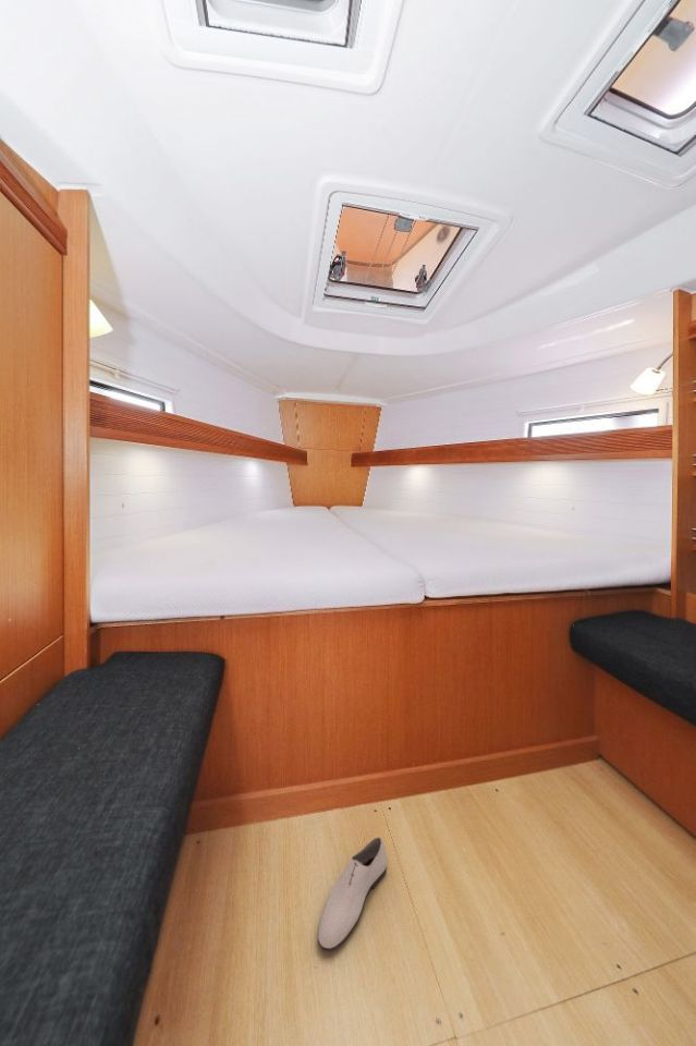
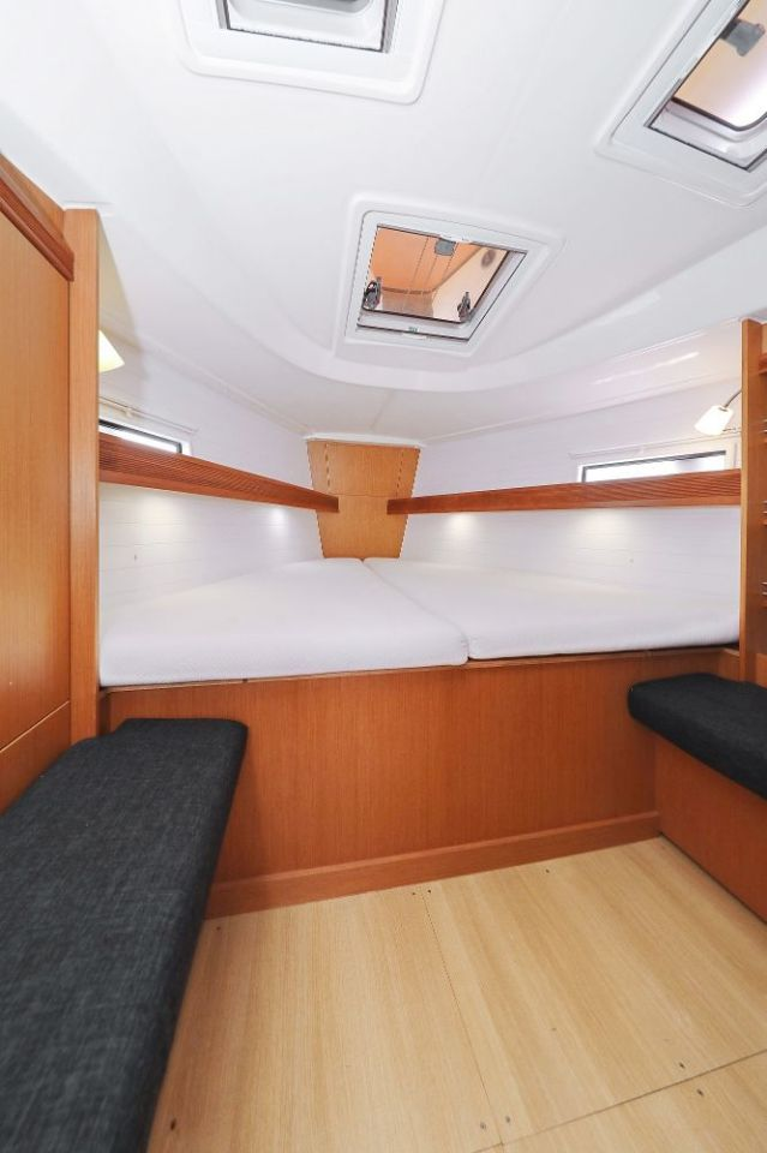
- shoe [317,837,388,951]
